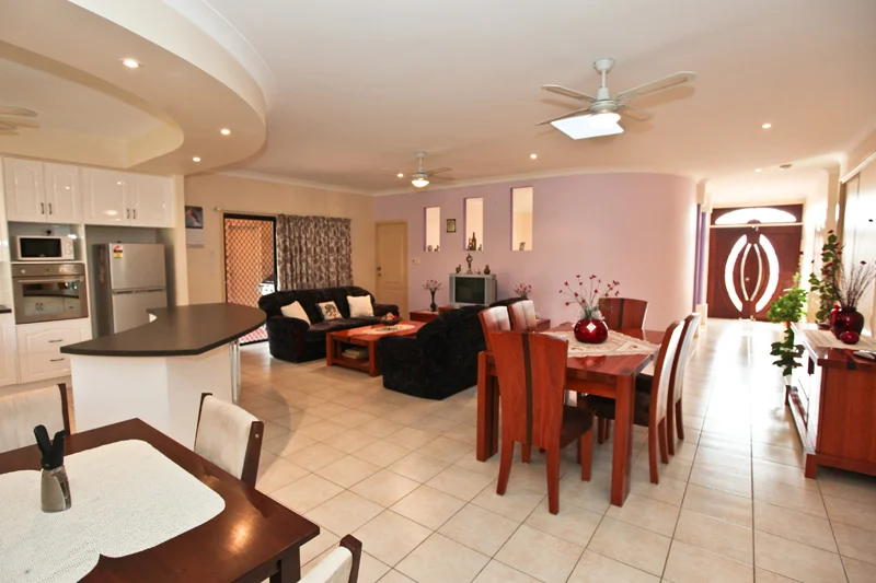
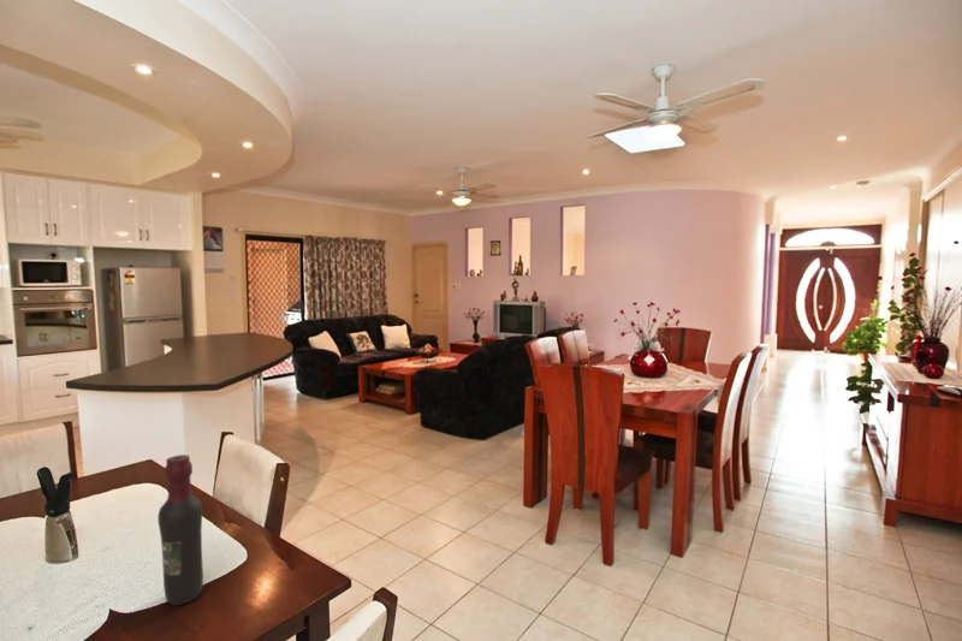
+ wine bottle [158,453,204,606]
